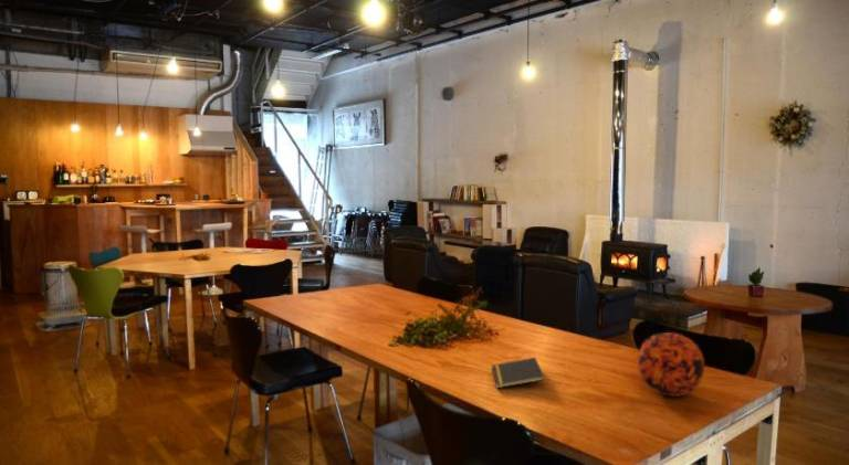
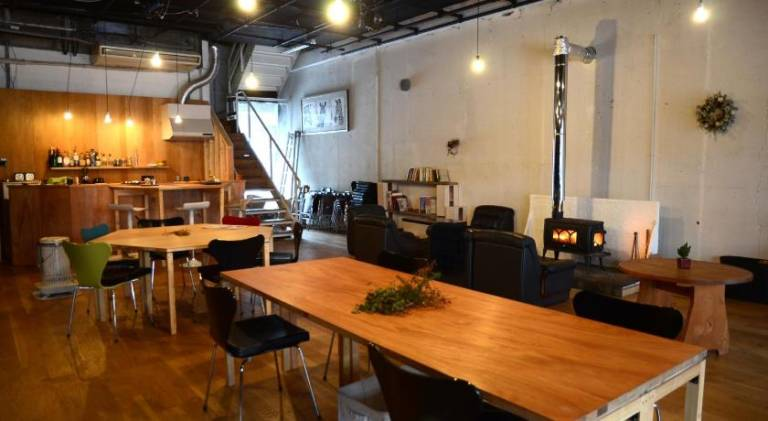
- decorative ball [637,331,705,398]
- notepad [491,357,546,389]
